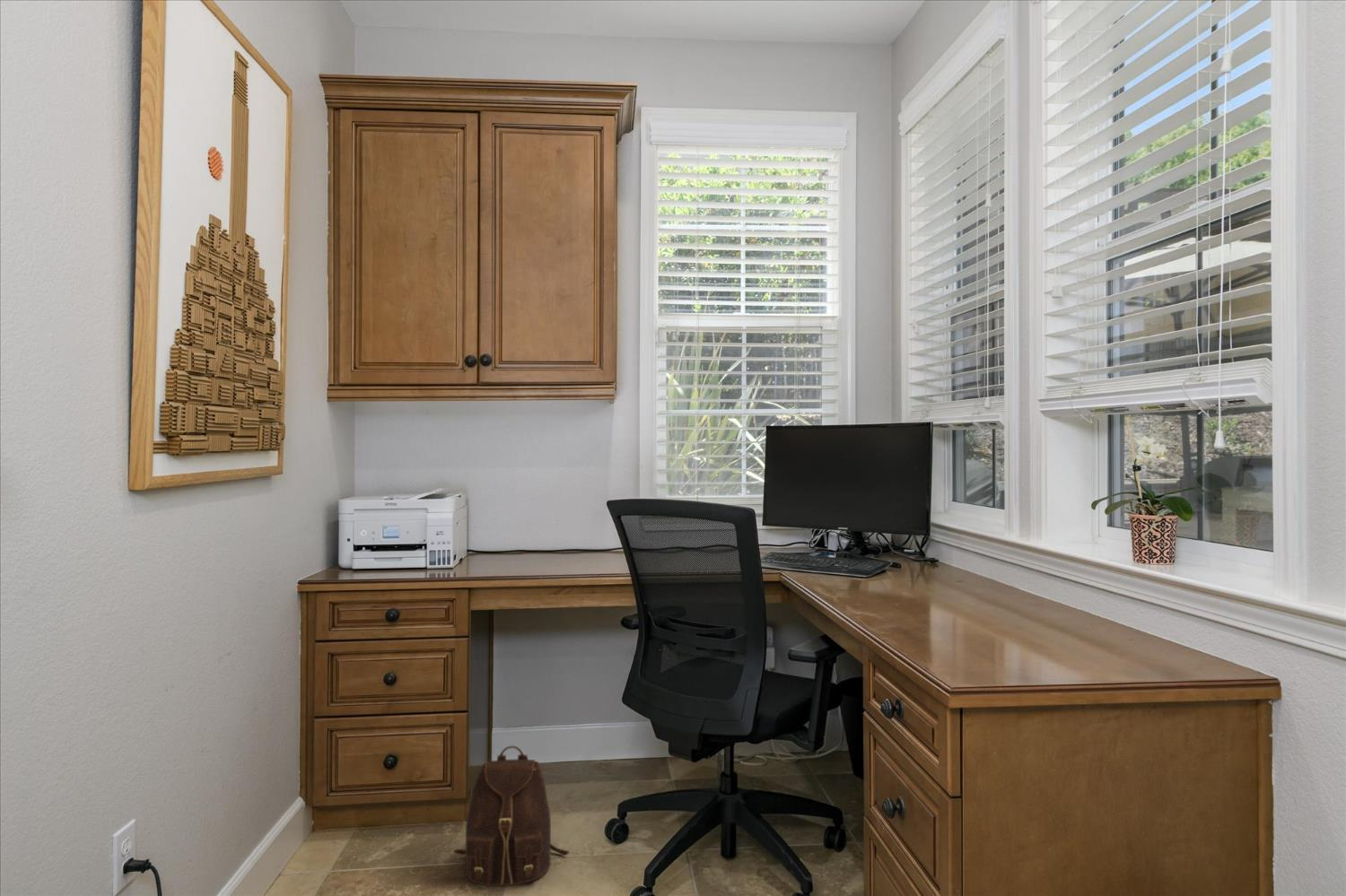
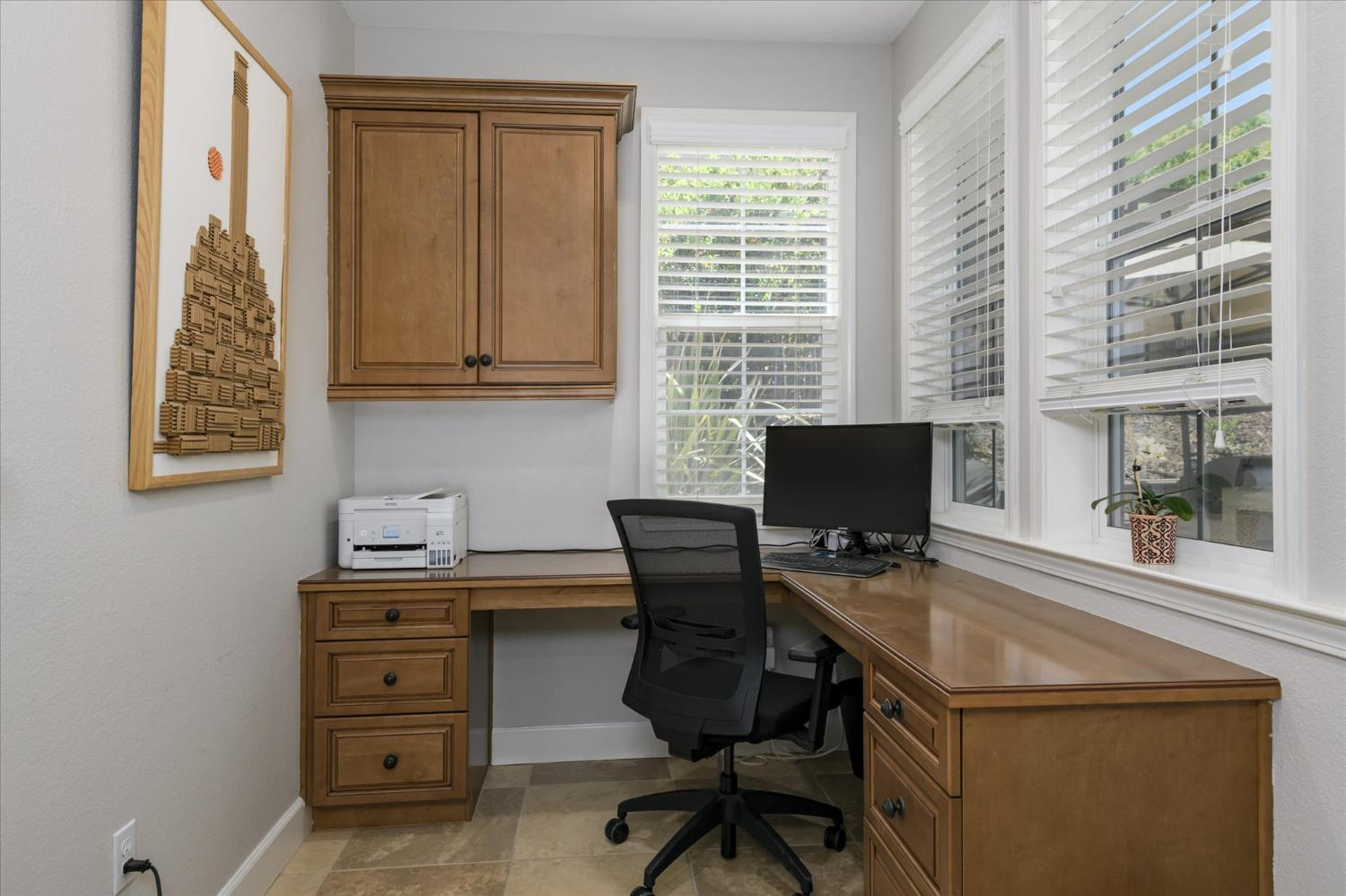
- backpack [453,745,570,886]
